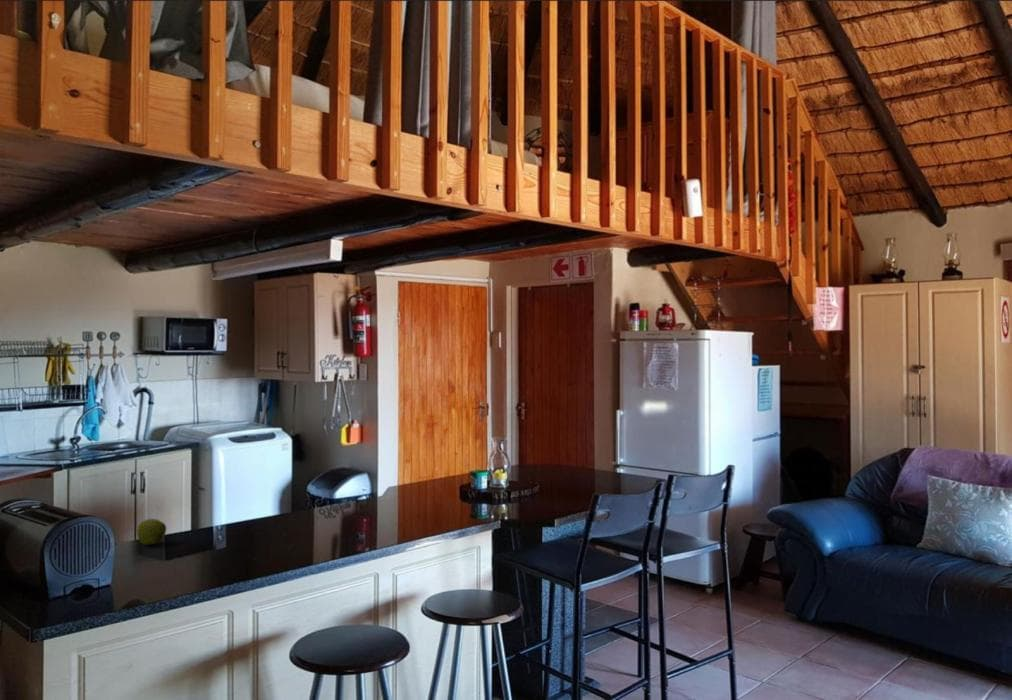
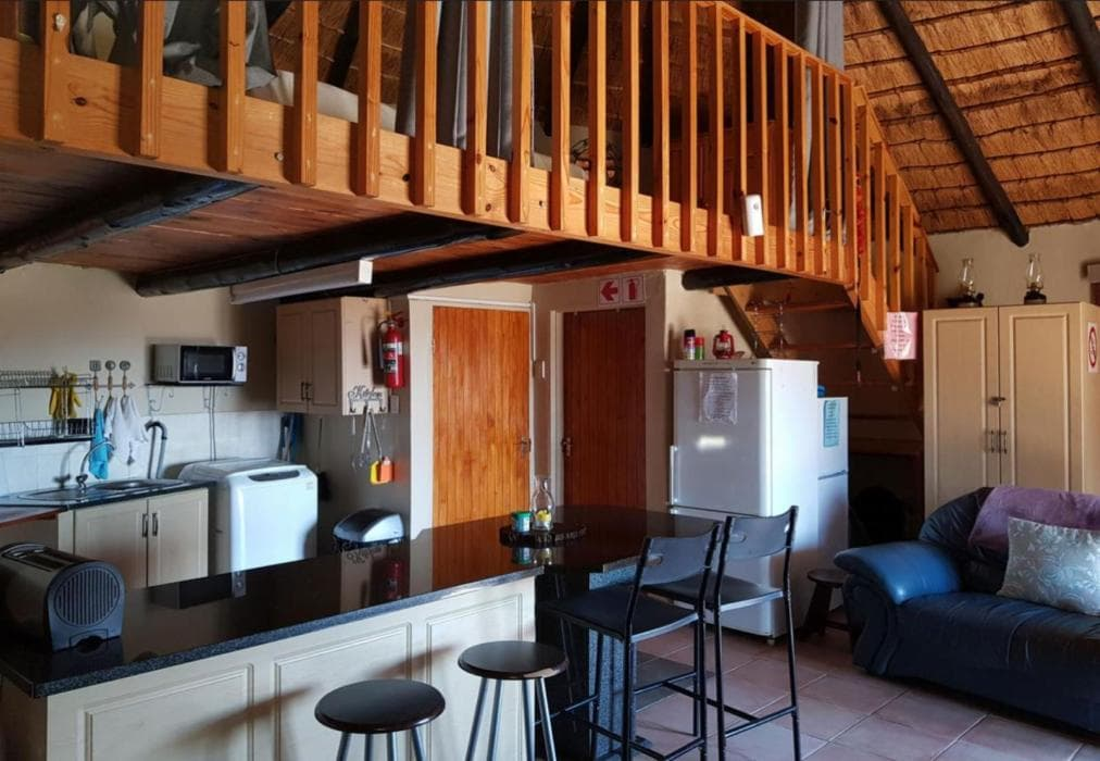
- apple [136,518,167,546]
